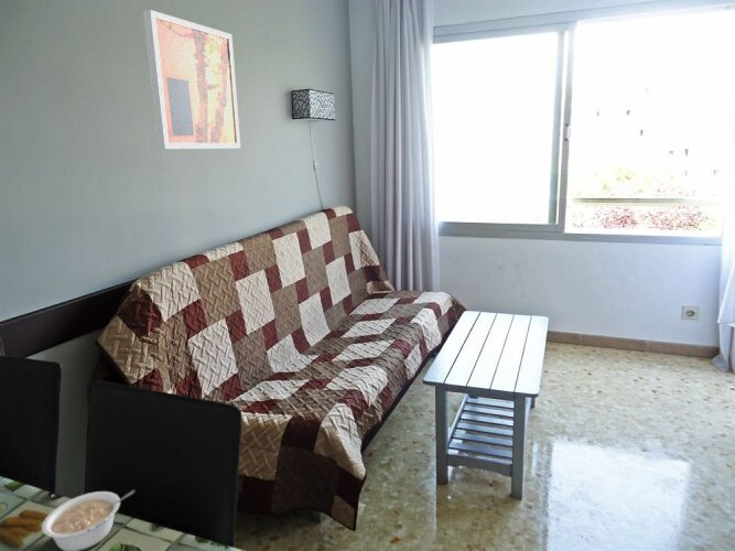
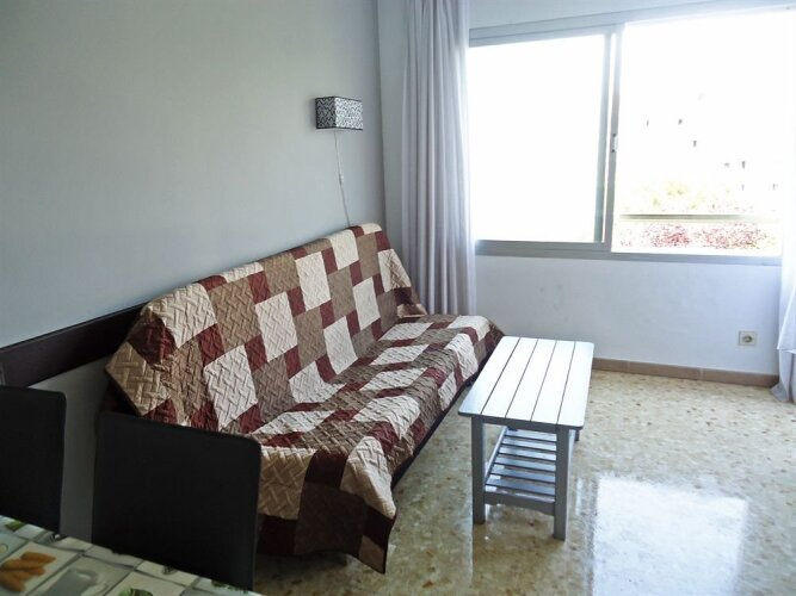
- legume [41,489,136,551]
- wall art [142,9,241,150]
